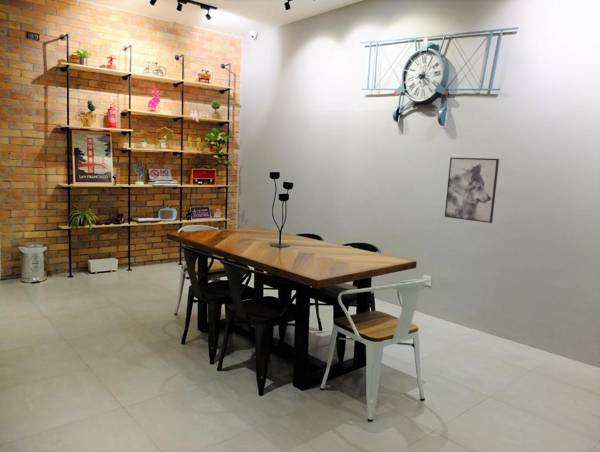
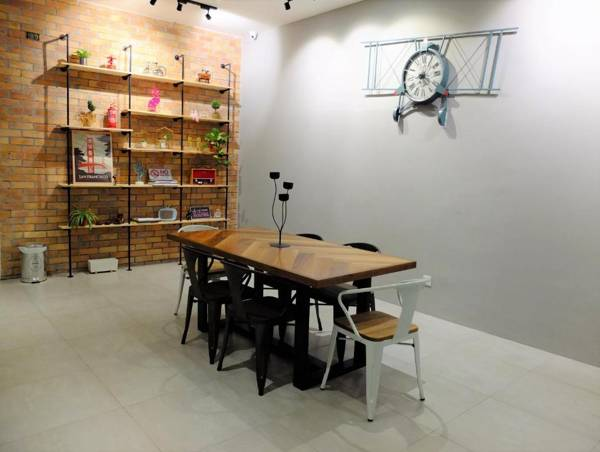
- wall art [444,157,500,224]
